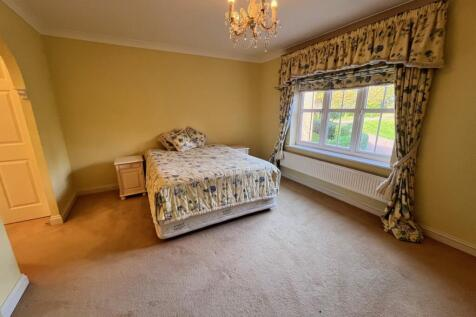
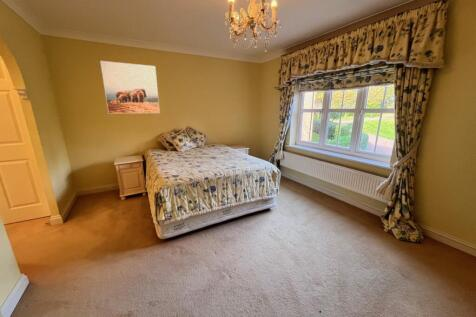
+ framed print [100,60,161,114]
